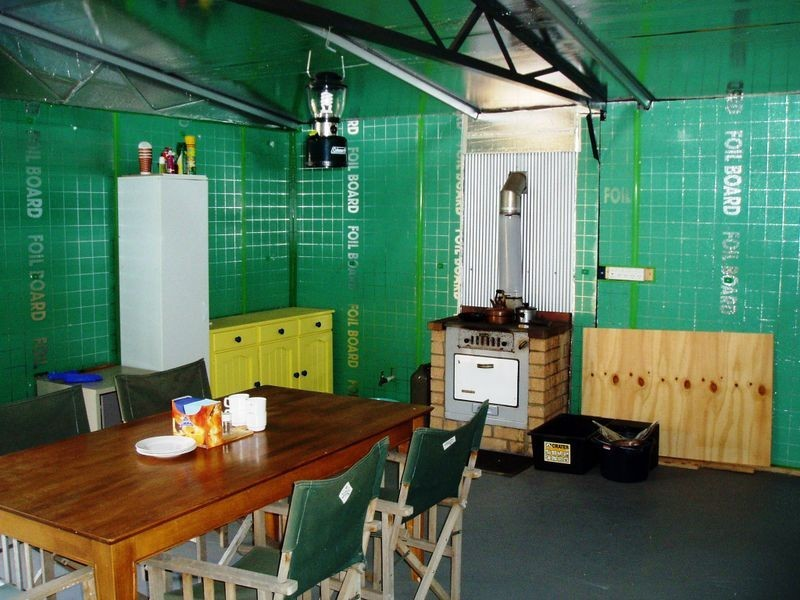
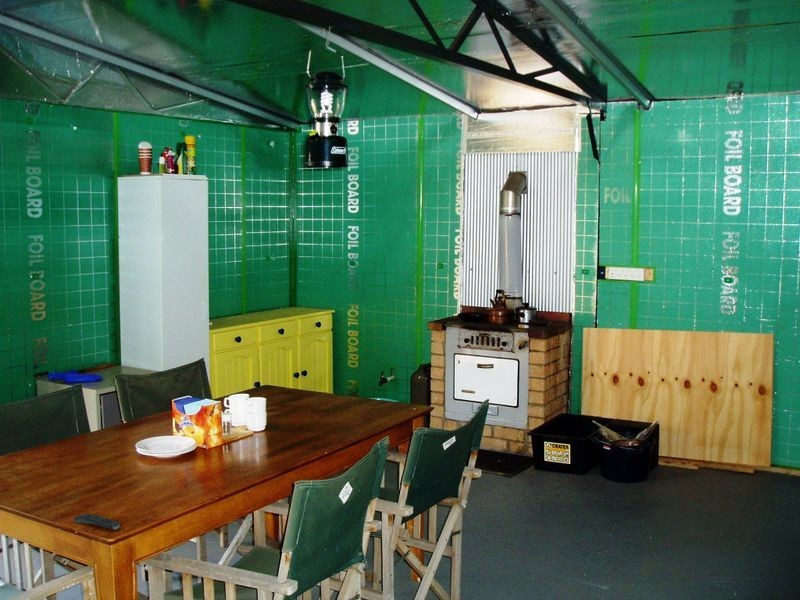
+ remote control [73,513,121,531]
